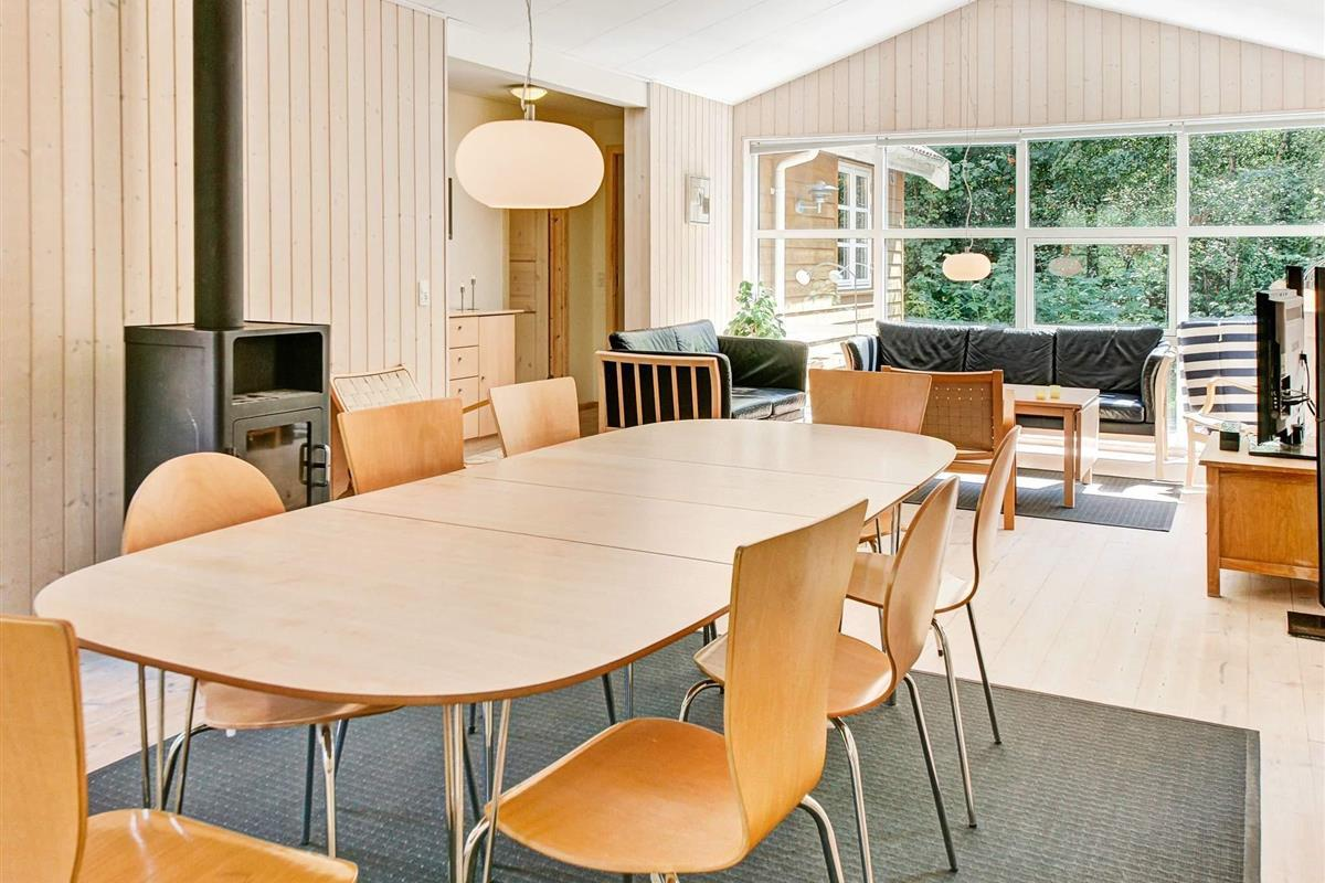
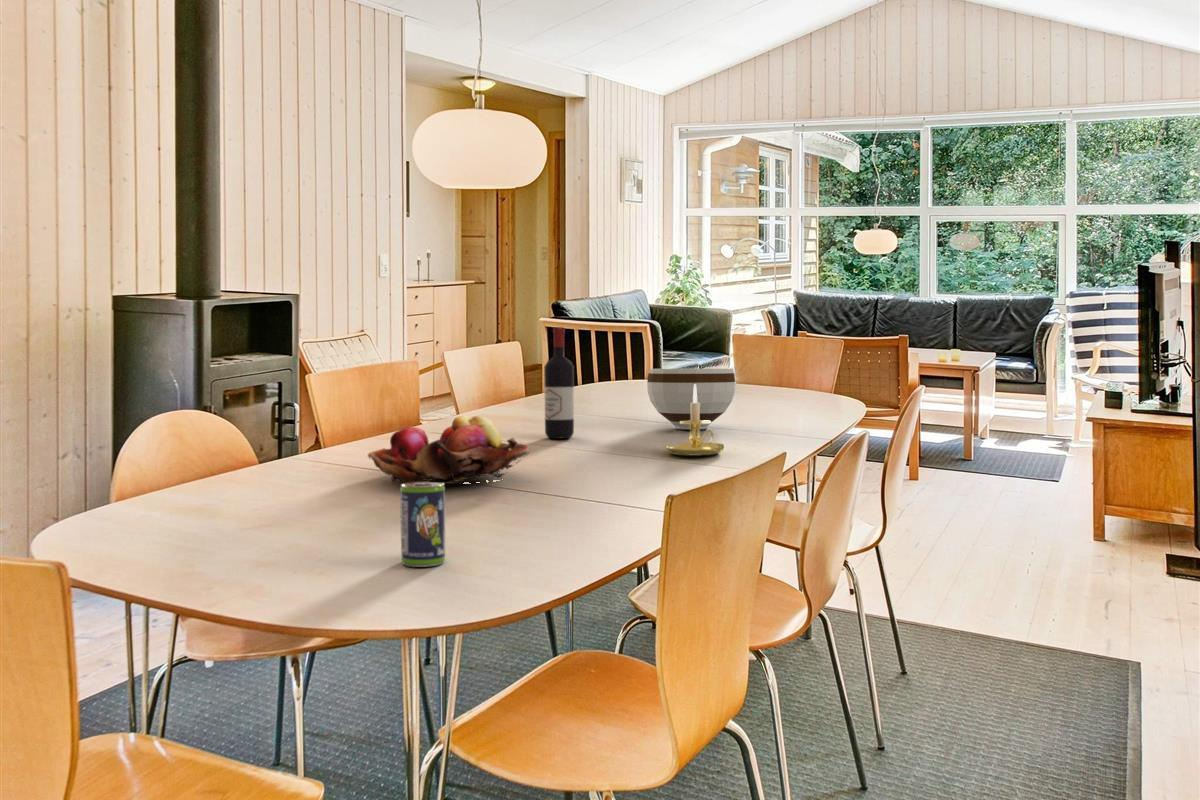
+ bowl [646,368,737,430]
+ wine bottle [543,326,575,440]
+ candle holder [665,384,726,456]
+ beverage can [399,481,446,568]
+ fruit basket [367,414,531,485]
